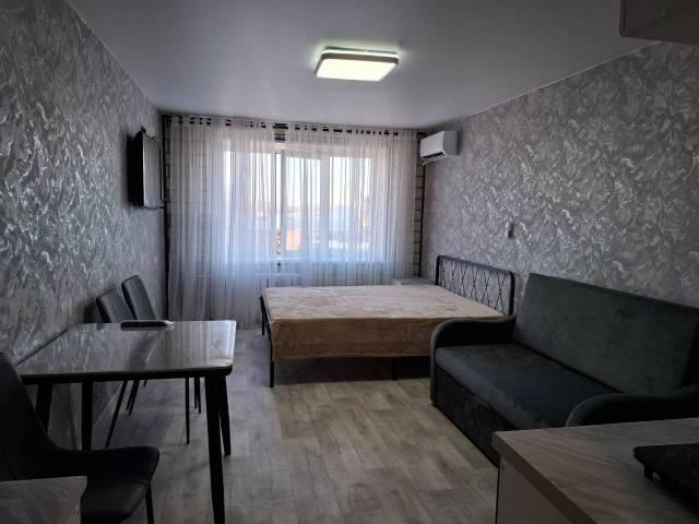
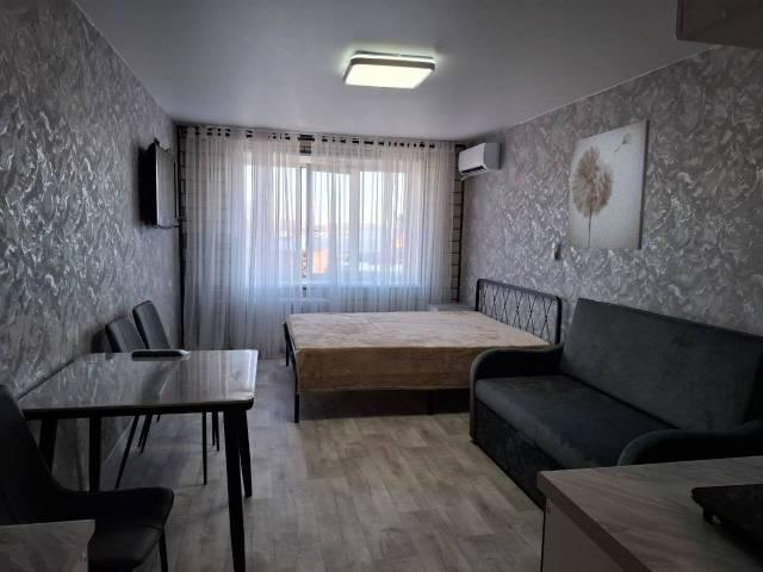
+ wall art [566,119,651,251]
